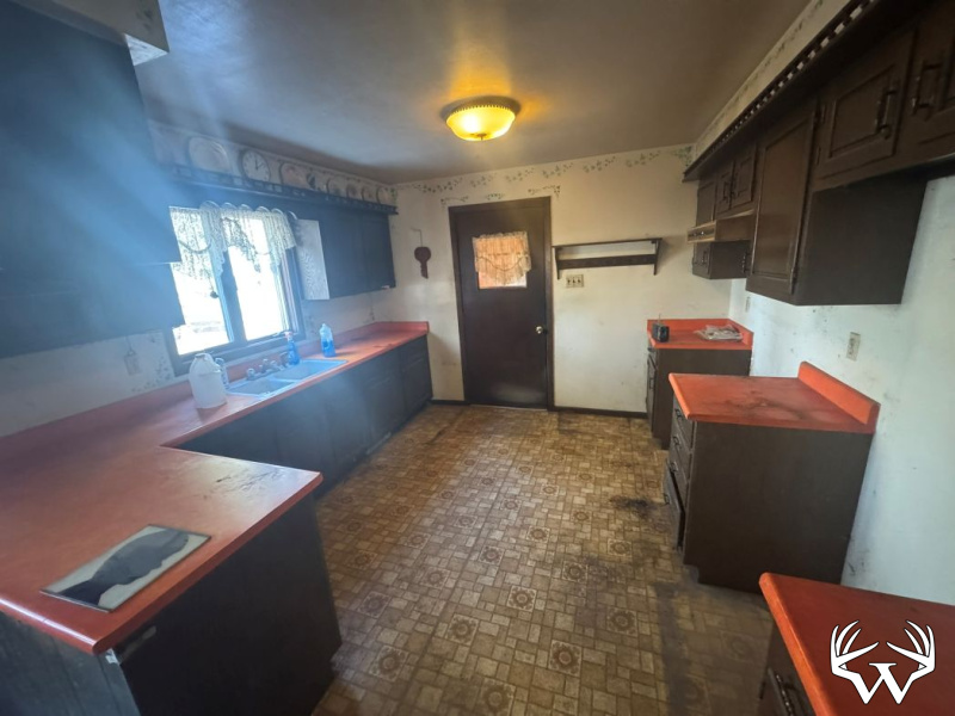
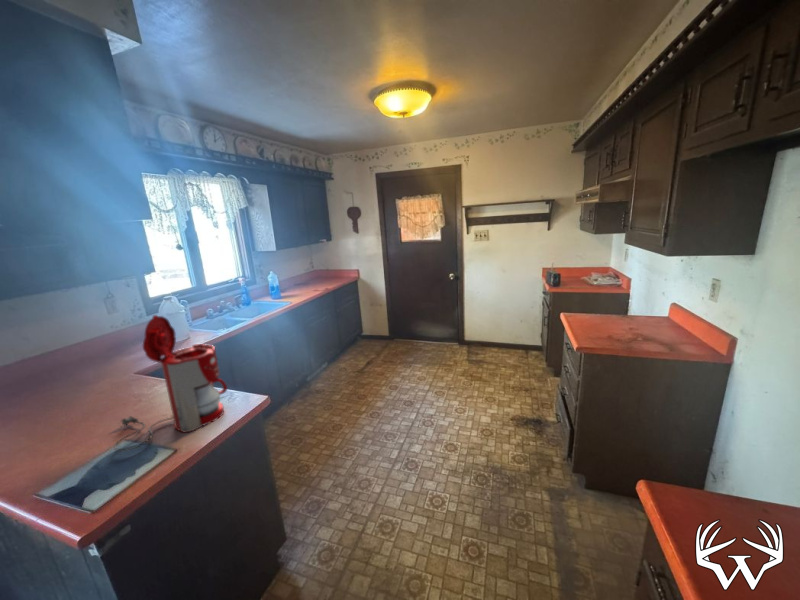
+ coffee maker [113,314,228,452]
